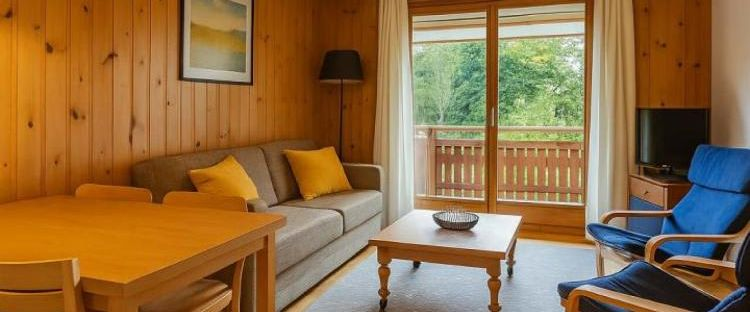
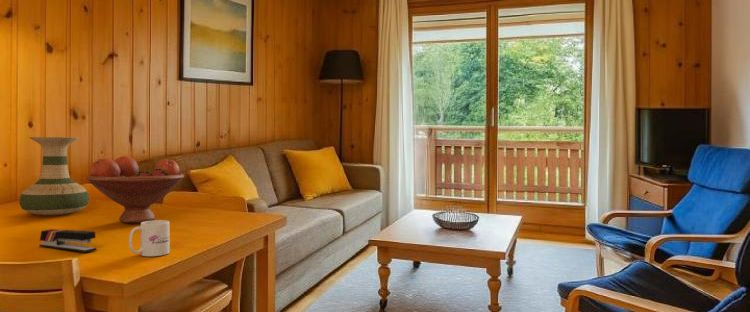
+ stapler [38,228,97,253]
+ fruit bowl [86,155,185,224]
+ vase [18,136,90,216]
+ mug [128,219,171,257]
